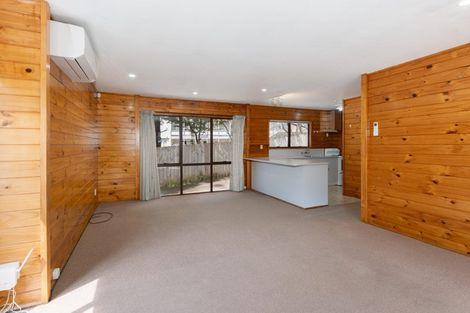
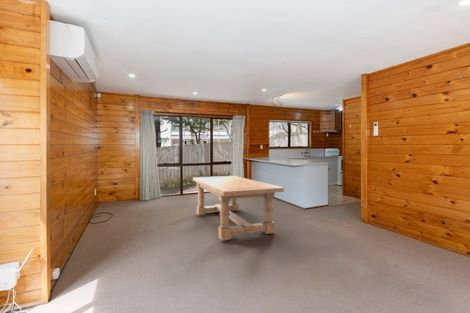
+ dining table [192,175,285,242]
